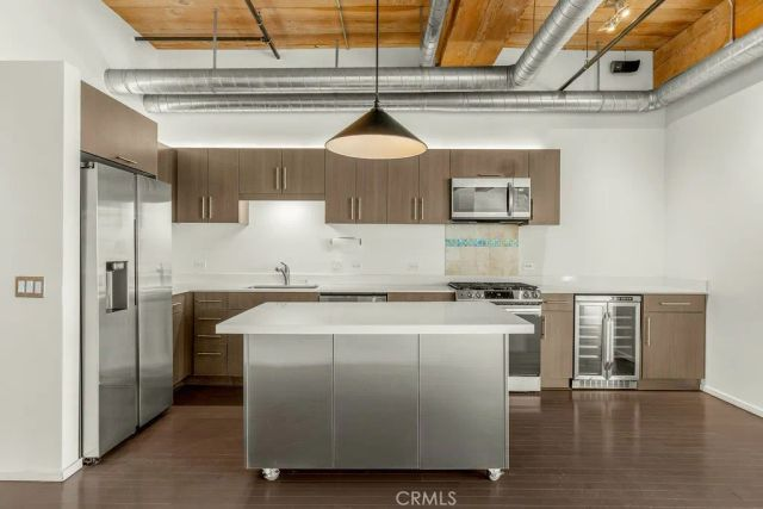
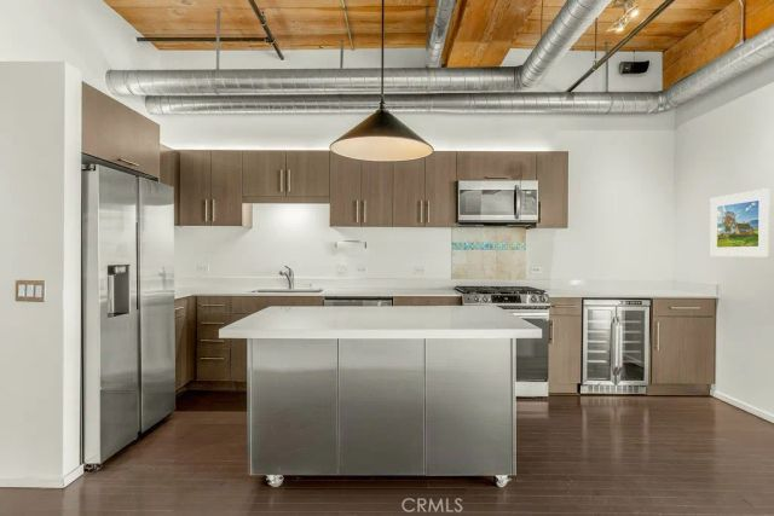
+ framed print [709,187,770,257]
